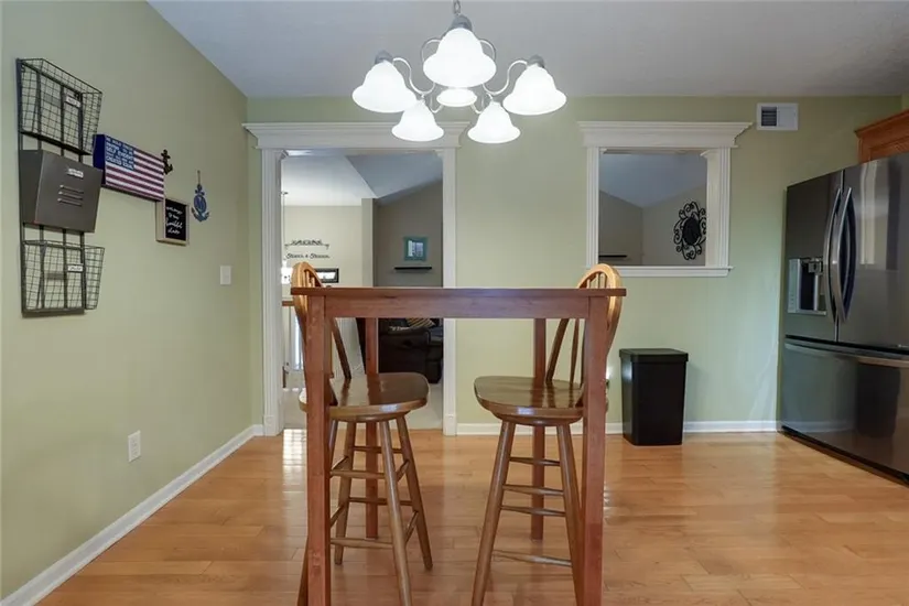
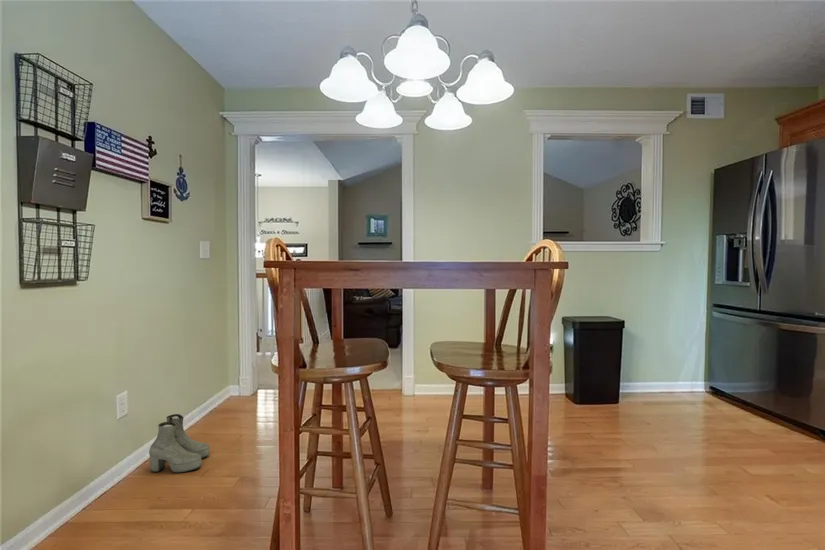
+ boots [148,413,211,474]
